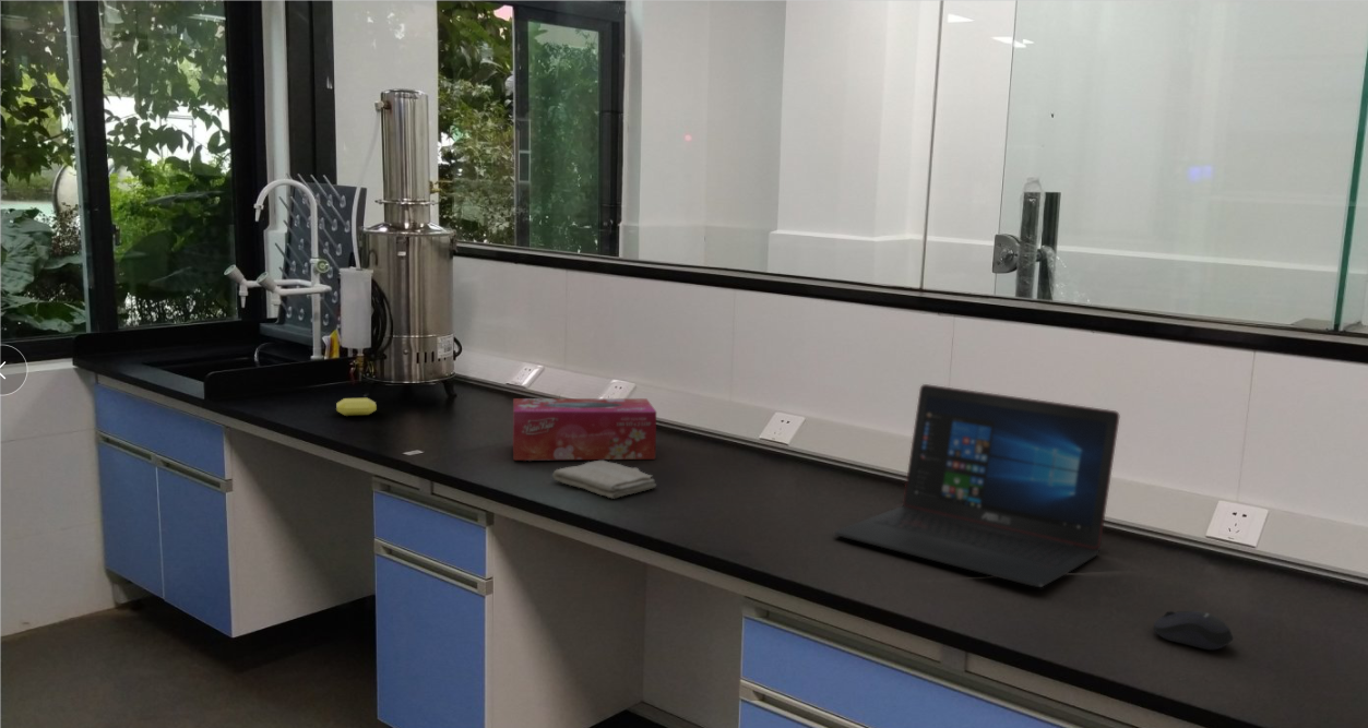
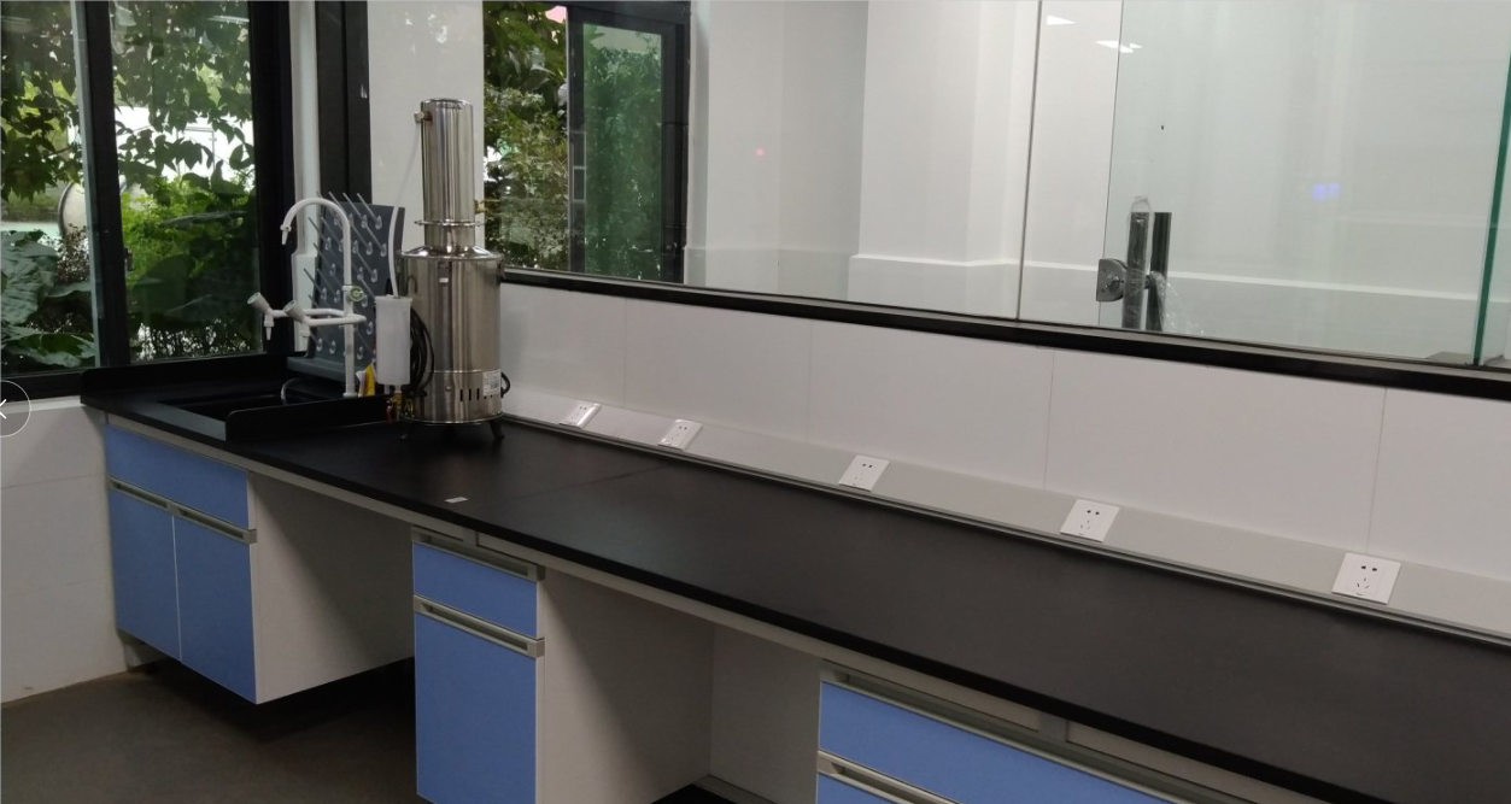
- computer mouse [1152,610,1235,652]
- tissue box [512,397,657,462]
- washcloth [551,460,657,500]
- soap bar [335,397,378,417]
- laptop [833,383,1120,588]
